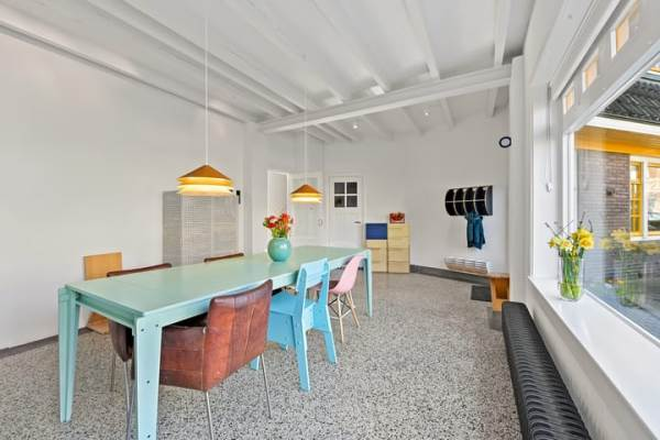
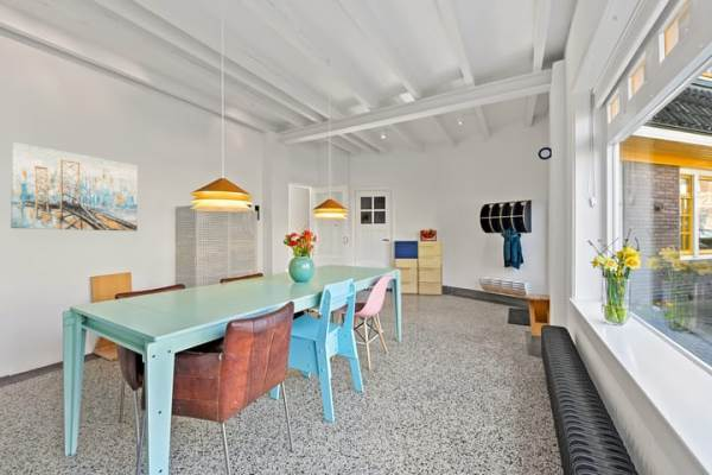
+ wall art [9,141,139,233]
